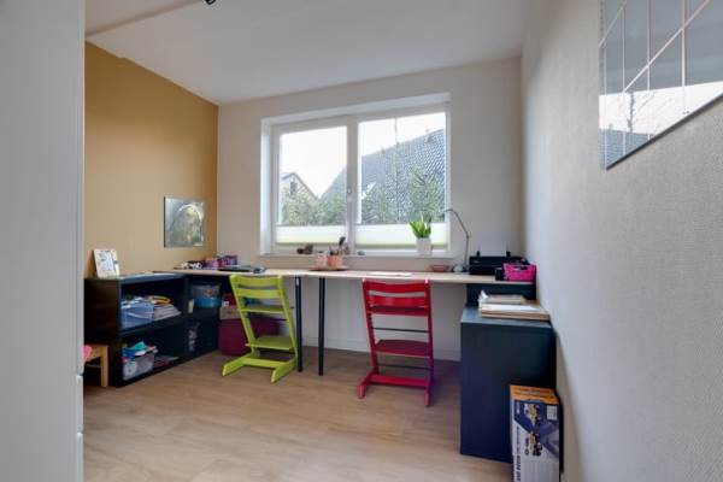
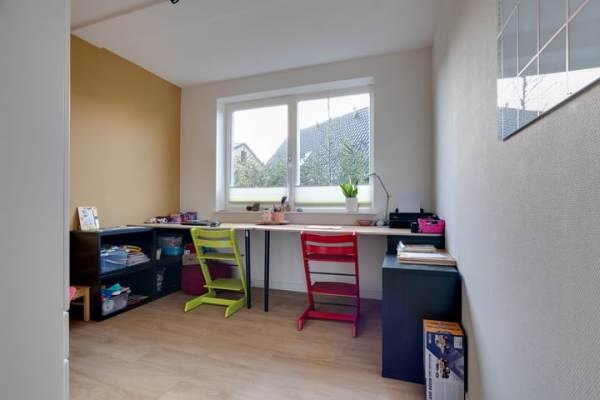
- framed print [163,195,206,249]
